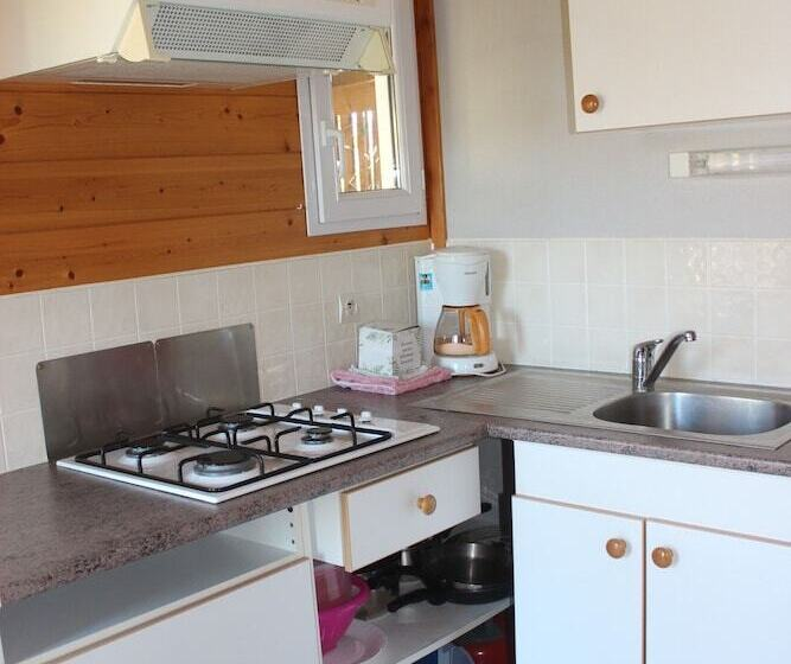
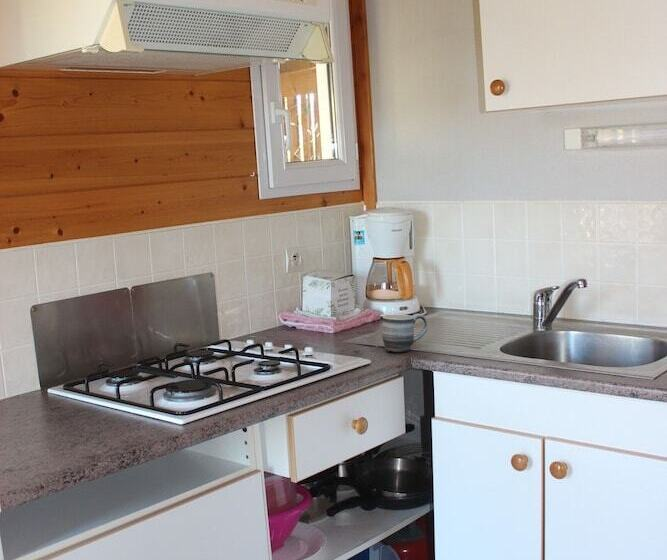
+ mug [381,313,428,353]
